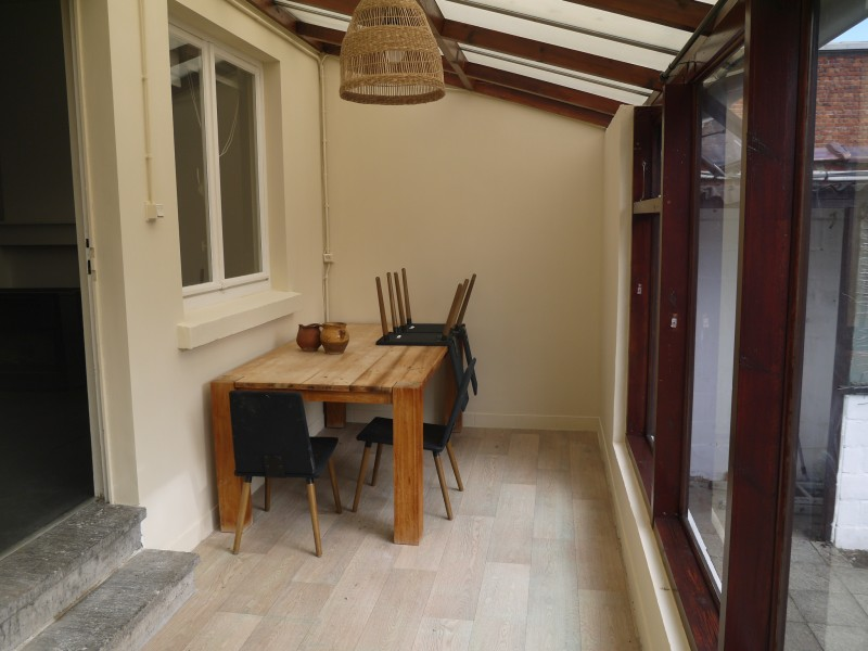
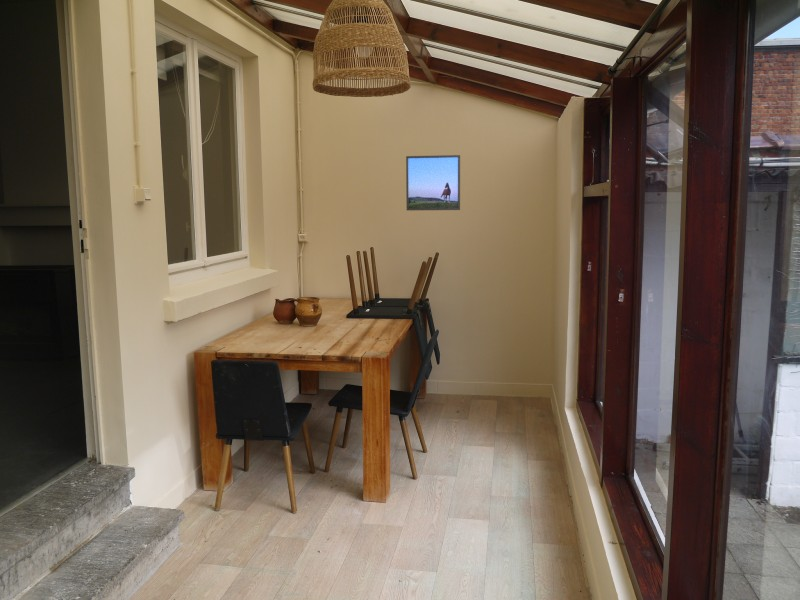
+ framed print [405,154,461,211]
